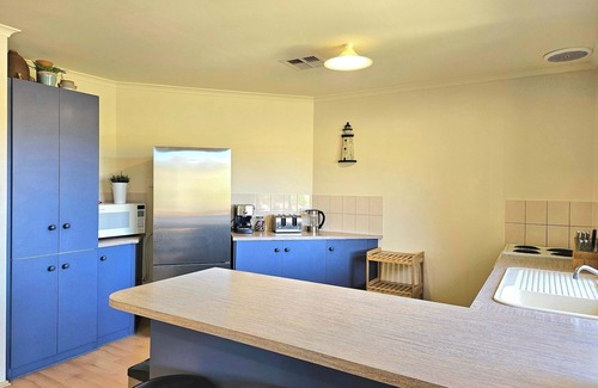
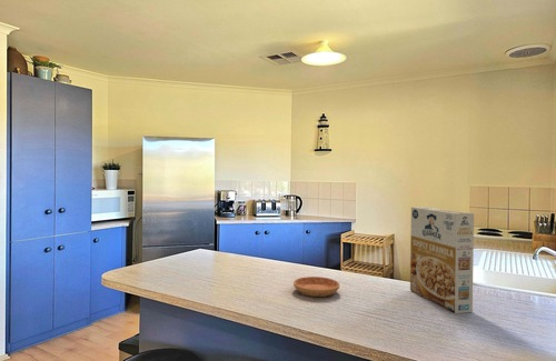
+ saucer [292,275,340,298]
+ cereal box [409,205,475,314]
